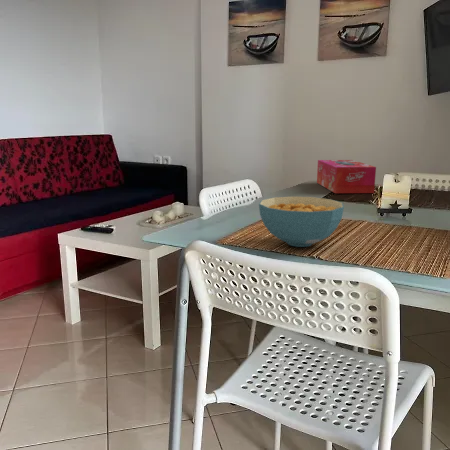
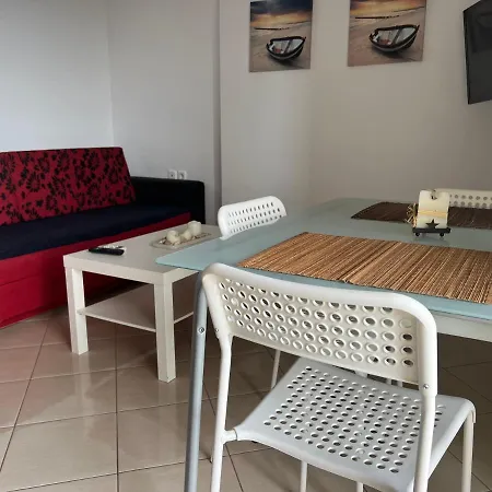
- tissue box [316,159,377,194]
- cereal bowl [258,195,345,248]
